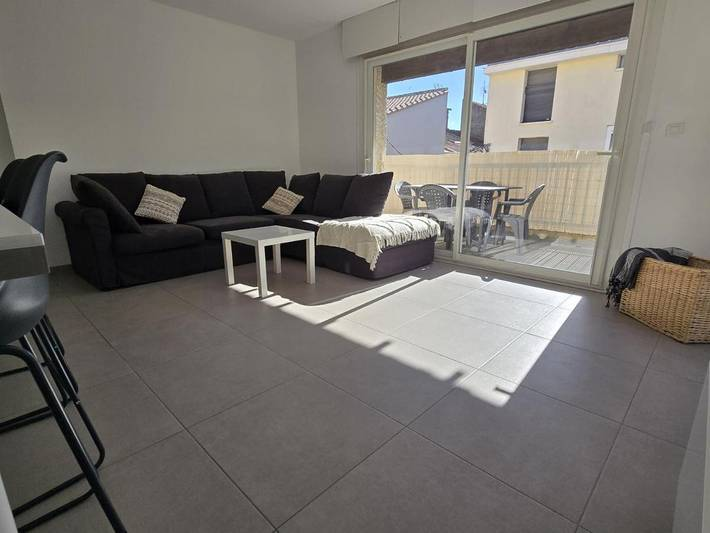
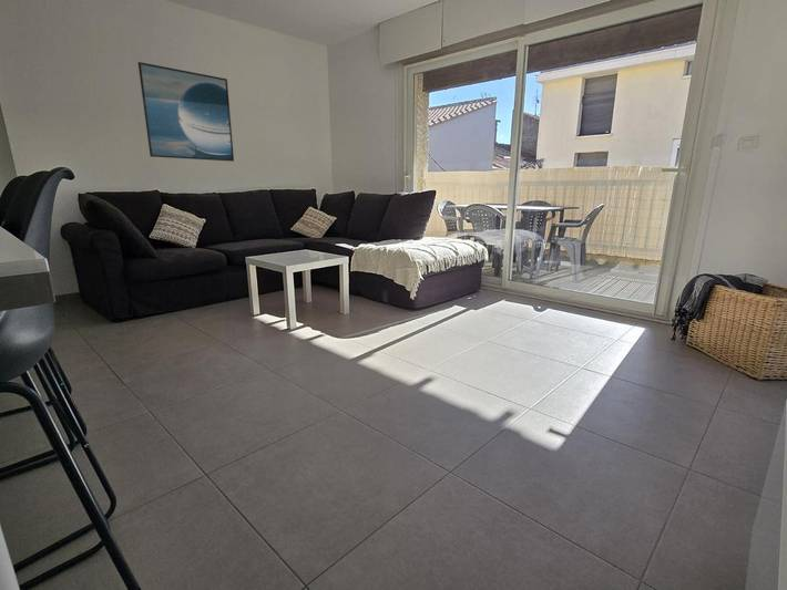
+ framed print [137,61,235,163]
